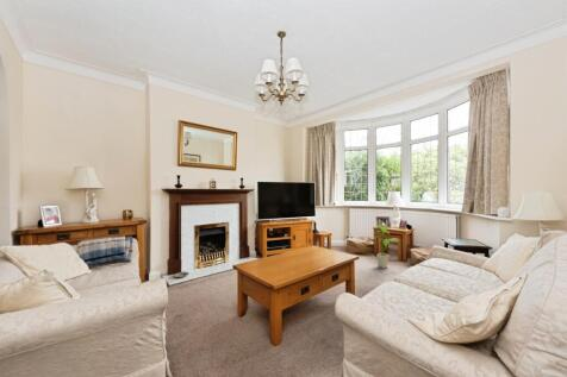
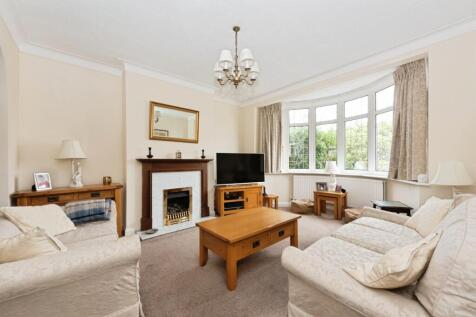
- house plant [374,224,399,269]
